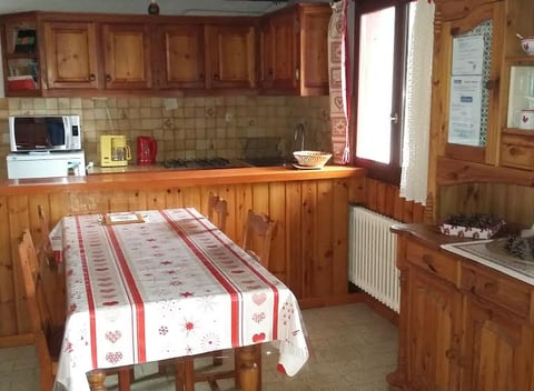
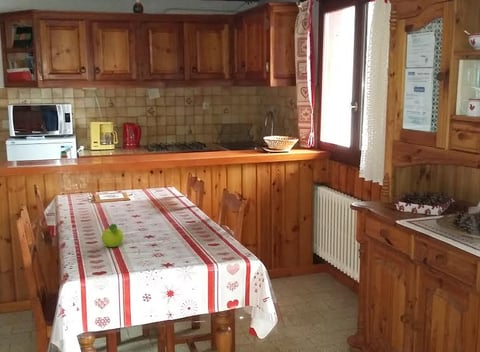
+ fruit [101,223,124,248]
